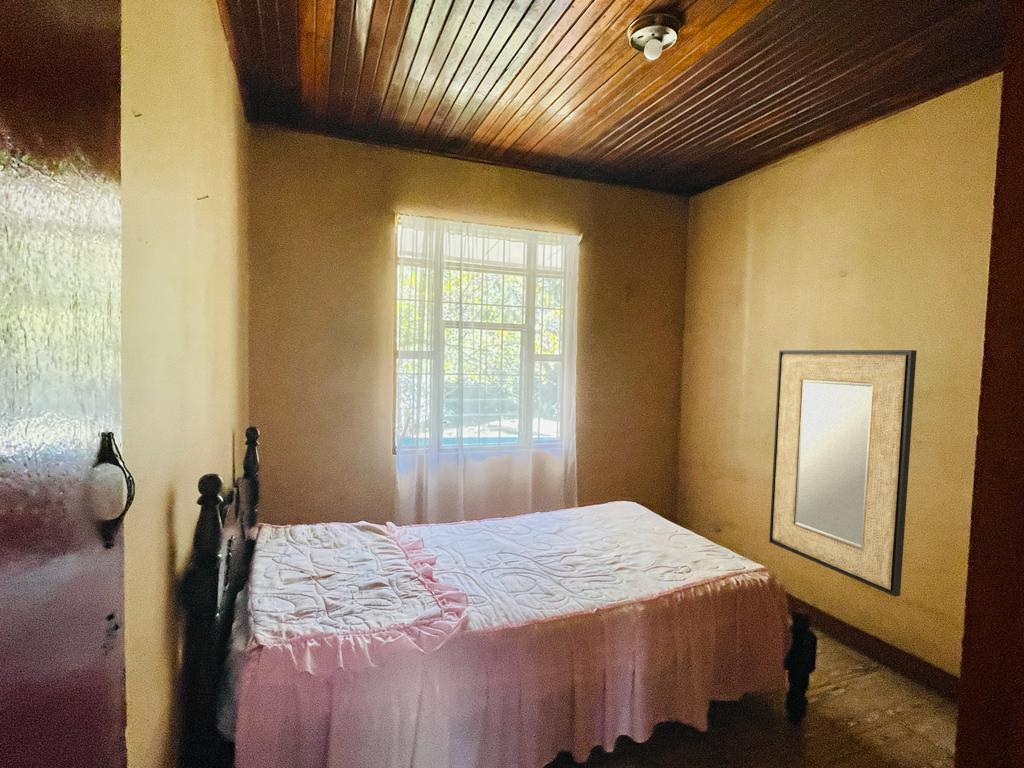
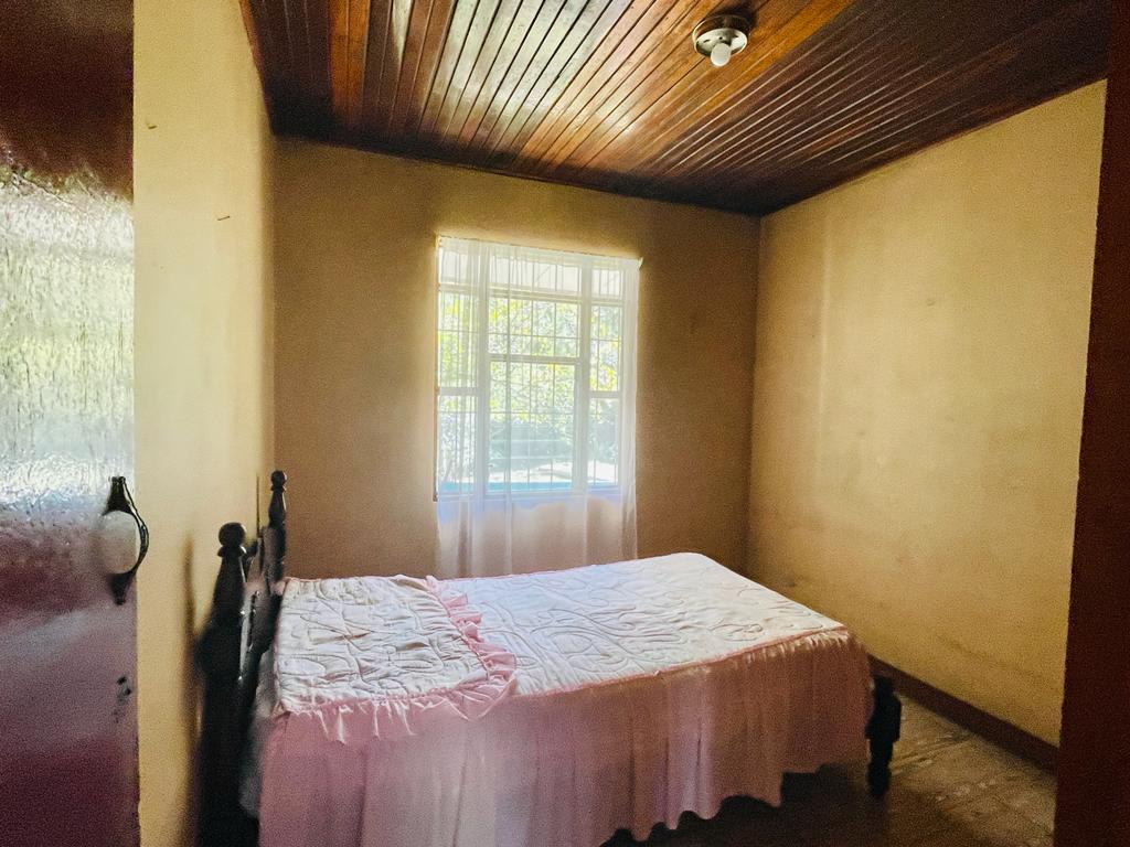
- home mirror [768,349,918,598]
